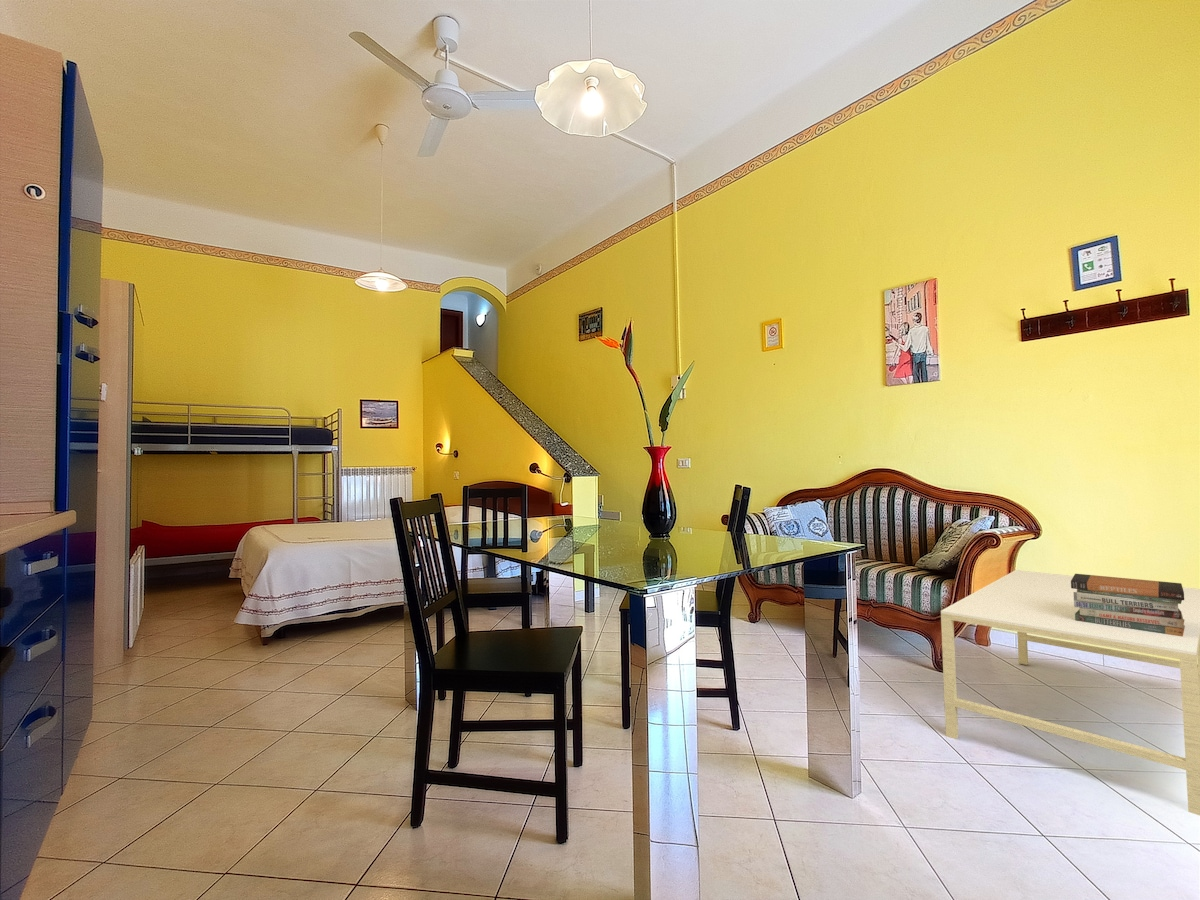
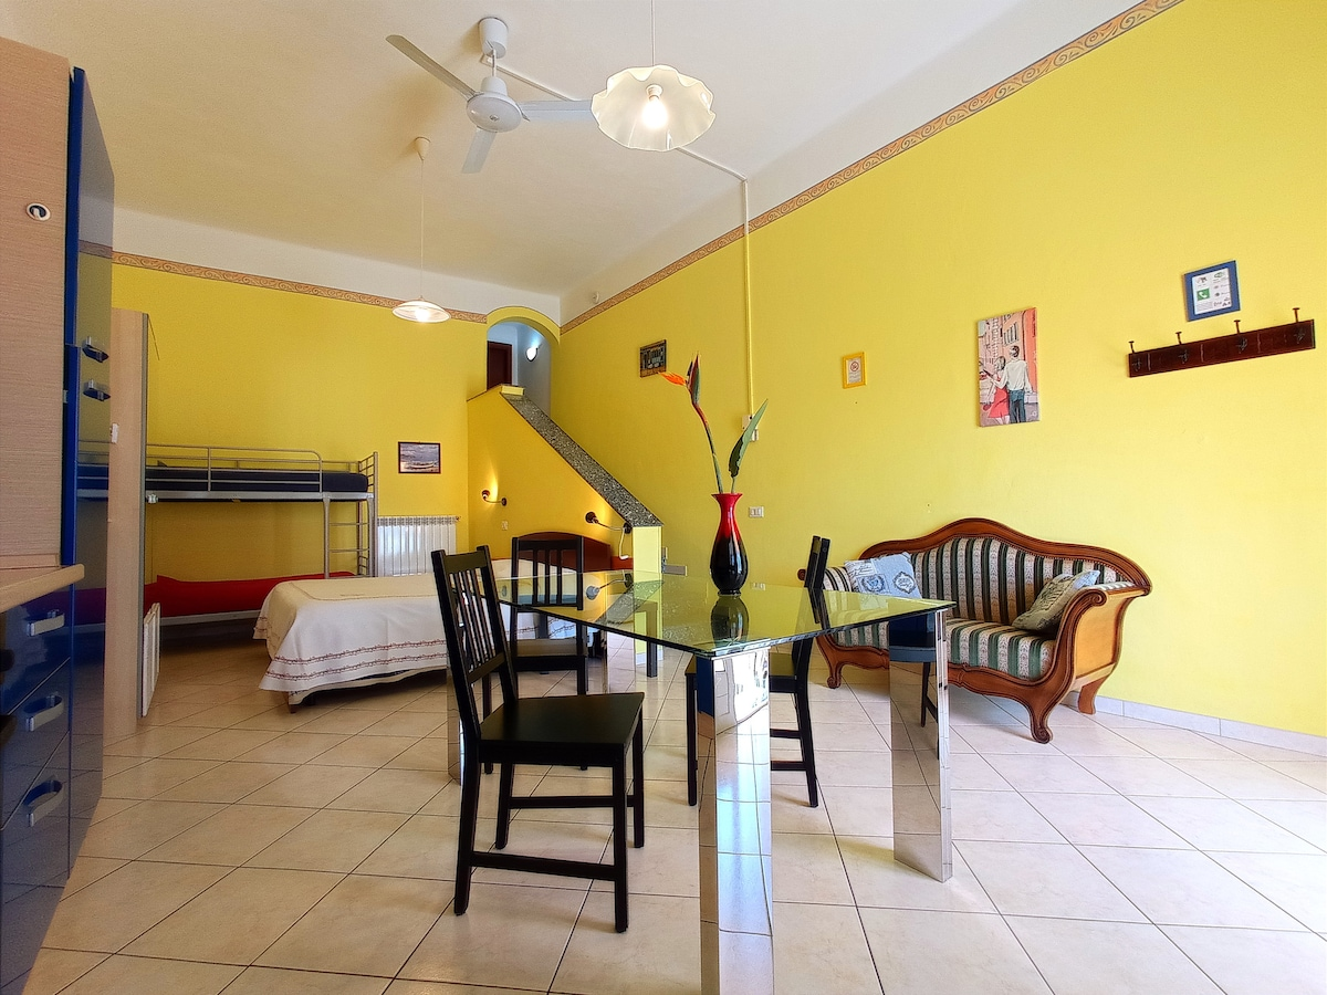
- coffee table [940,569,1200,816]
- book stack [1071,573,1185,637]
